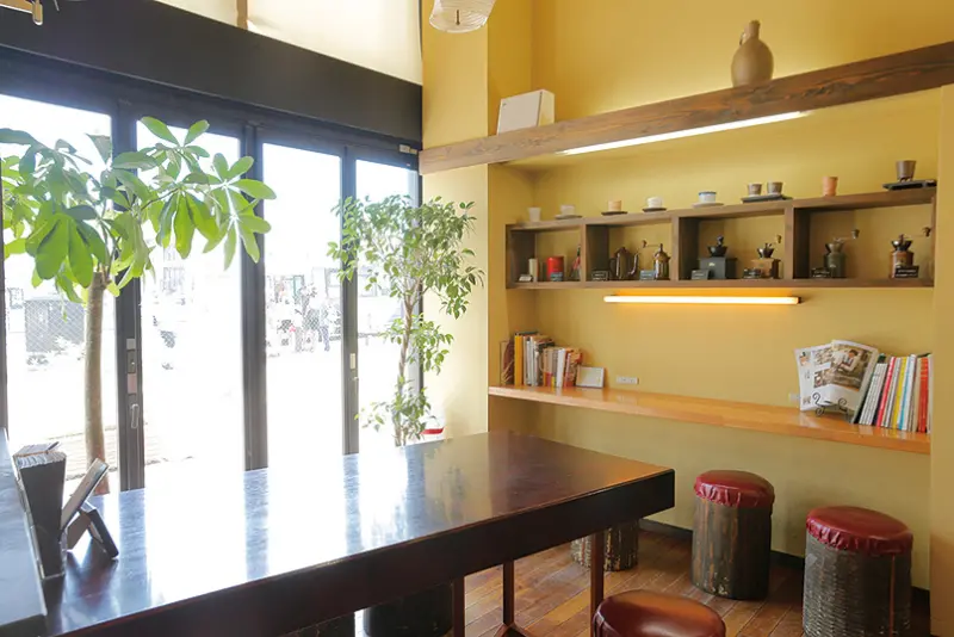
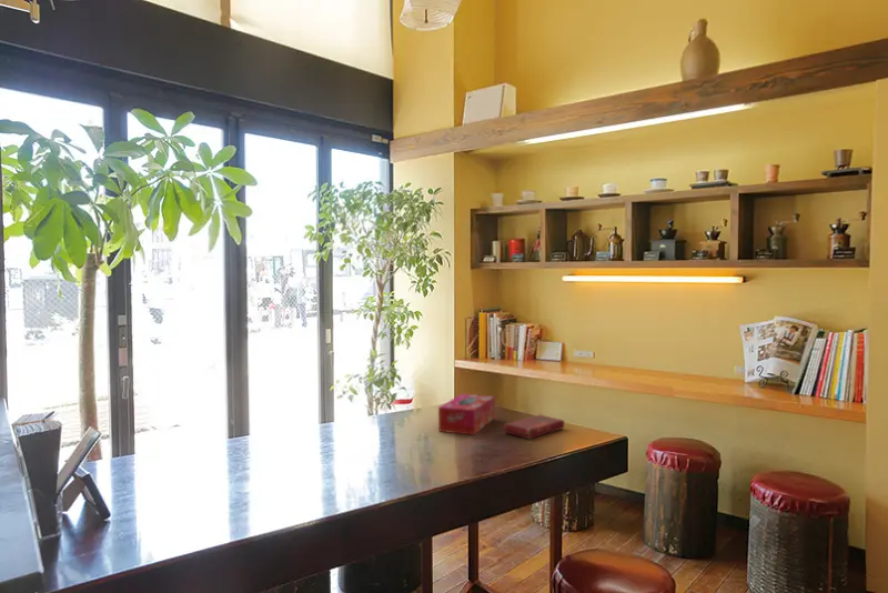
+ tissue box [437,393,496,436]
+ book [502,414,566,440]
